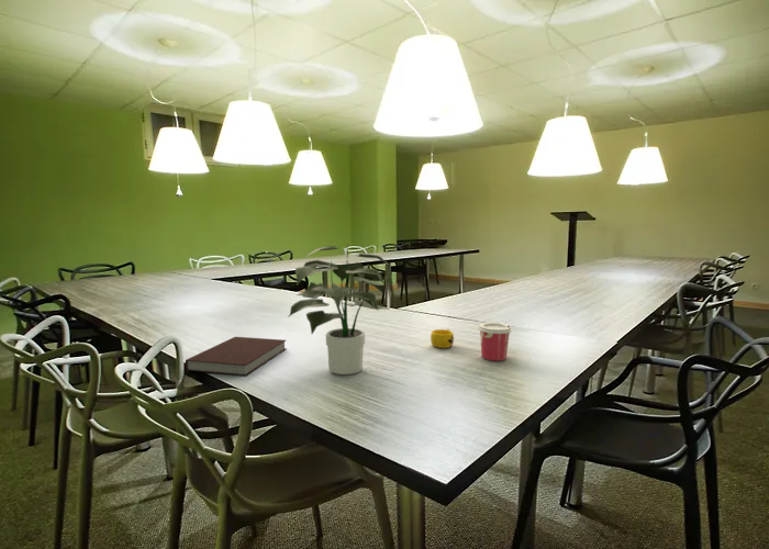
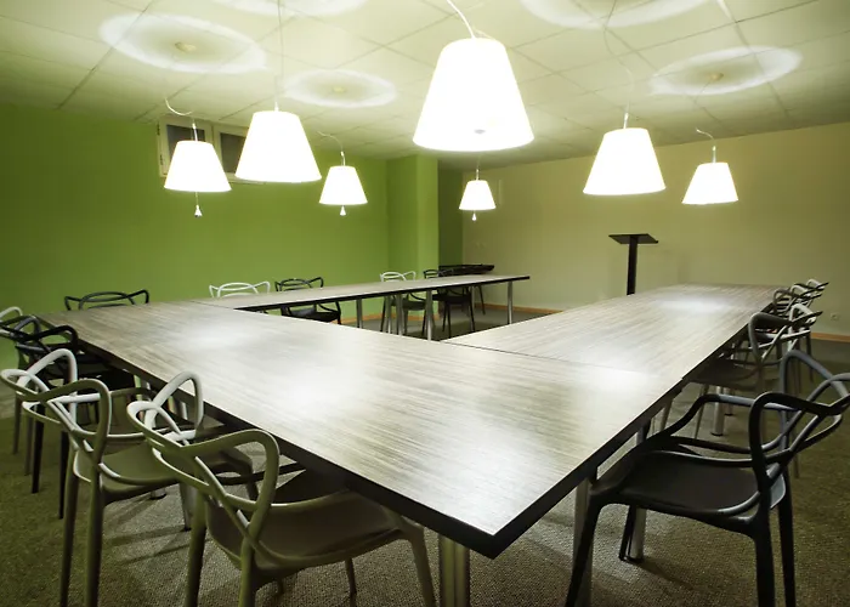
- potted plant [287,243,391,376]
- cup [430,328,455,349]
- notebook [185,336,288,377]
- cup [477,322,513,362]
